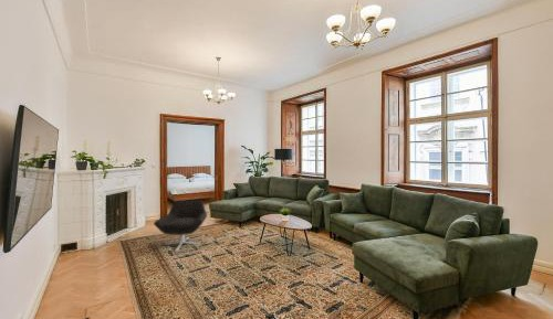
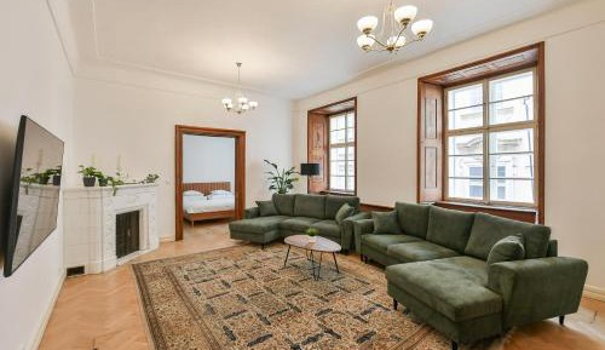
- lounge chair [153,200,208,253]
